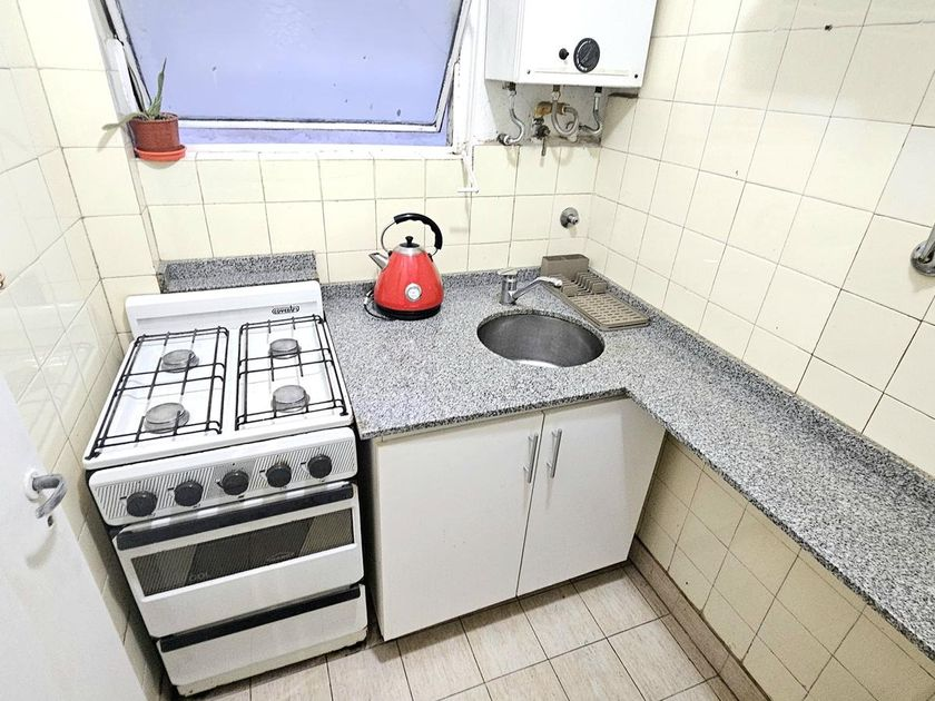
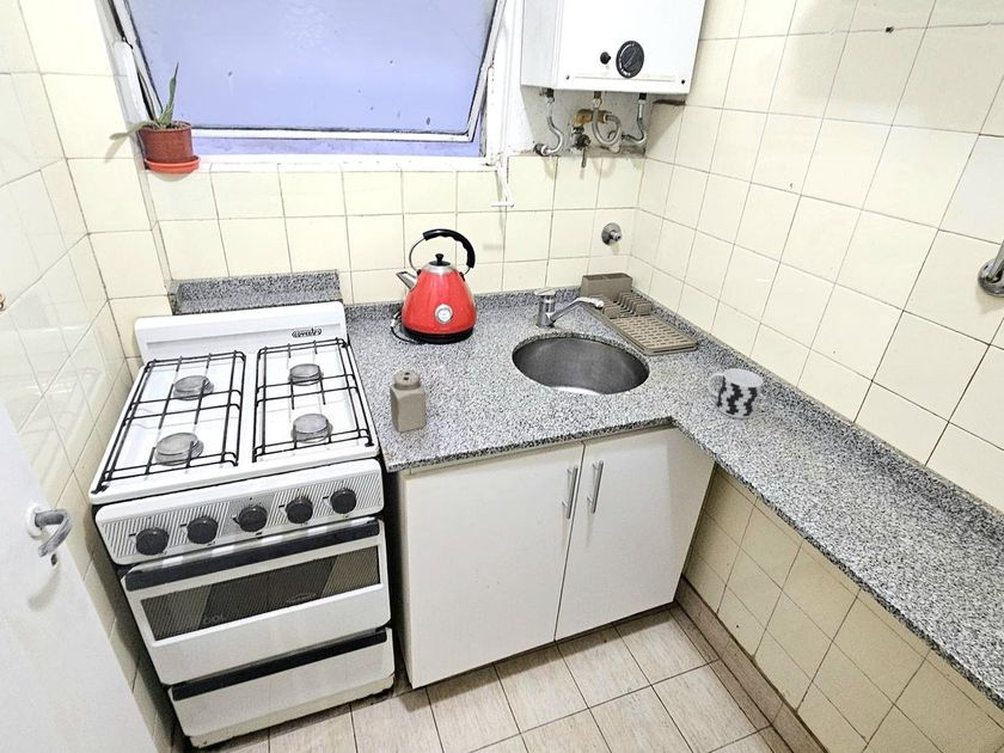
+ cup [706,367,764,420]
+ salt shaker [388,369,427,433]
